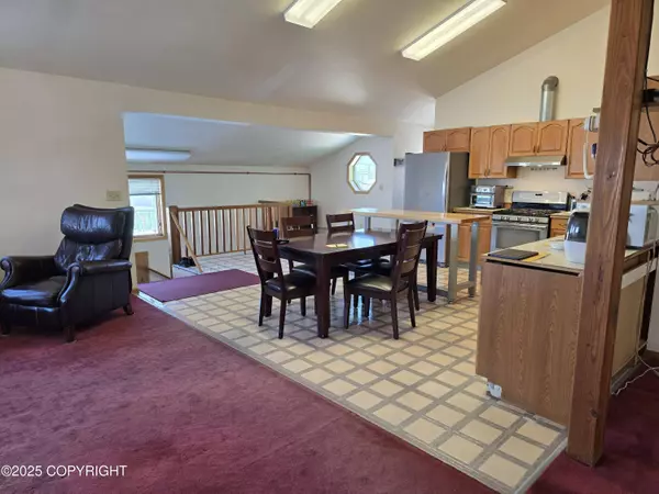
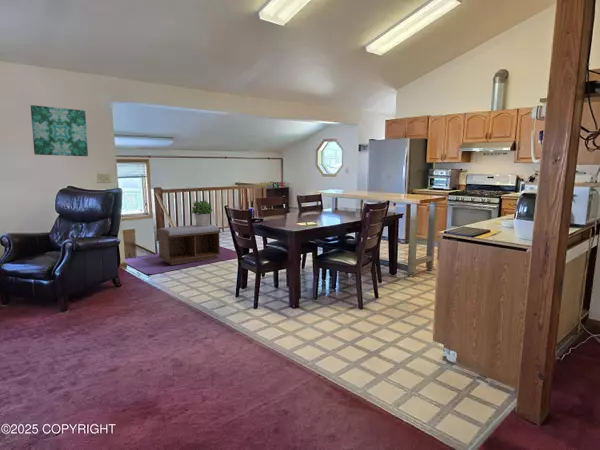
+ wall art [30,104,89,157]
+ potted plant [190,199,213,226]
+ bench [156,224,222,266]
